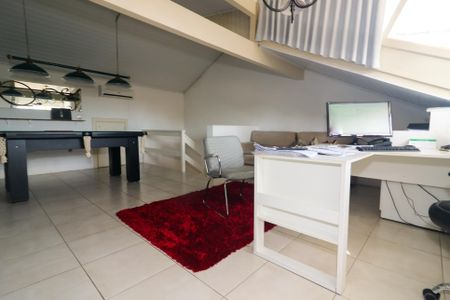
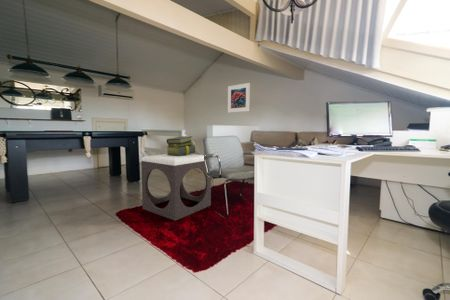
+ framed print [227,82,251,114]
+ stack of books [165,135,196,156]
+ footstool [140,153,212,222]
